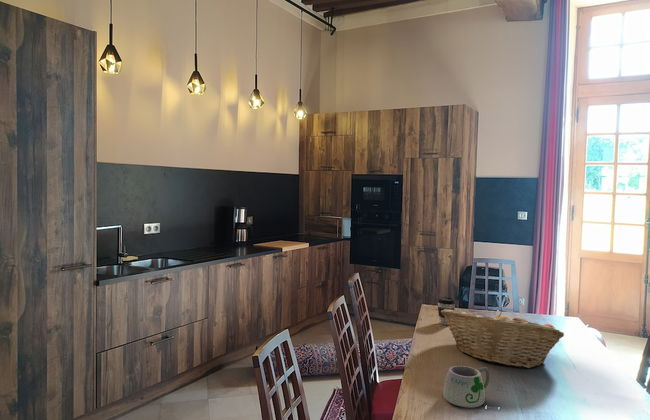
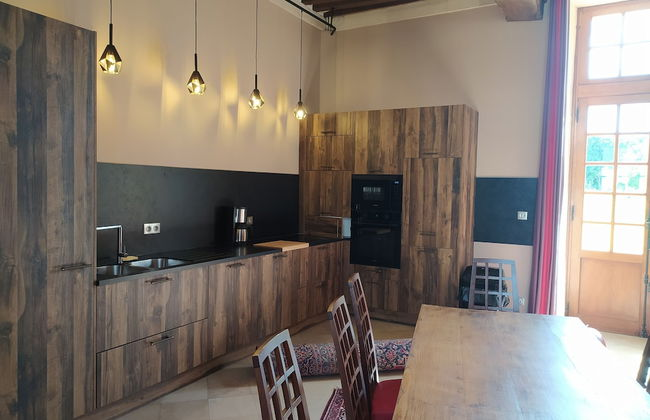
- fruit basket [441,309,565,369]
- mug [442,365,497,410]
- coffee cup [436,296,456,326]
